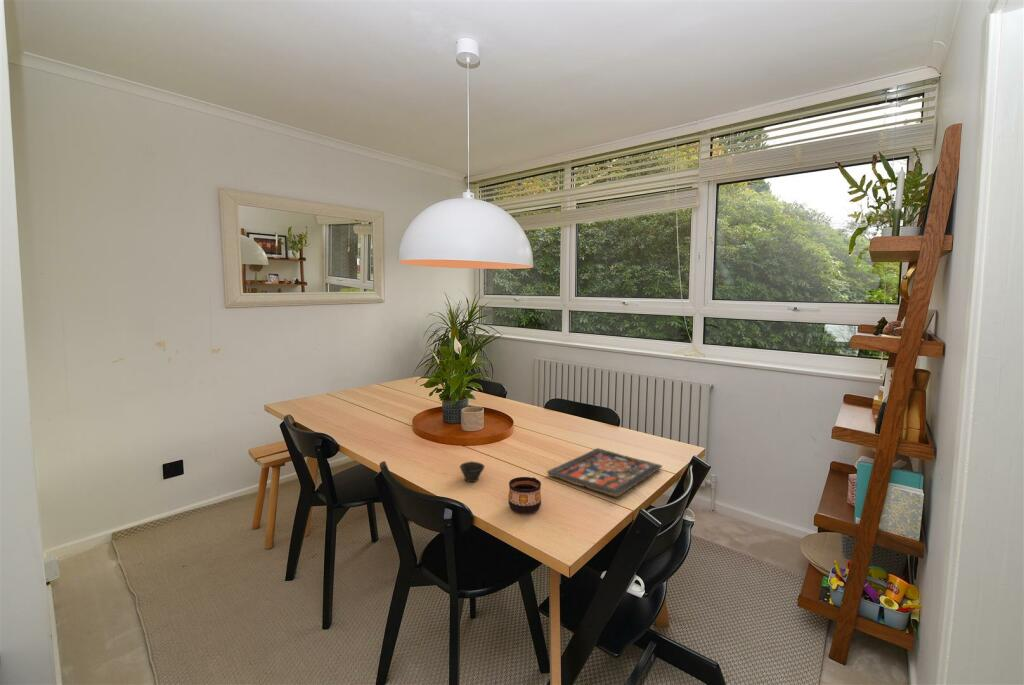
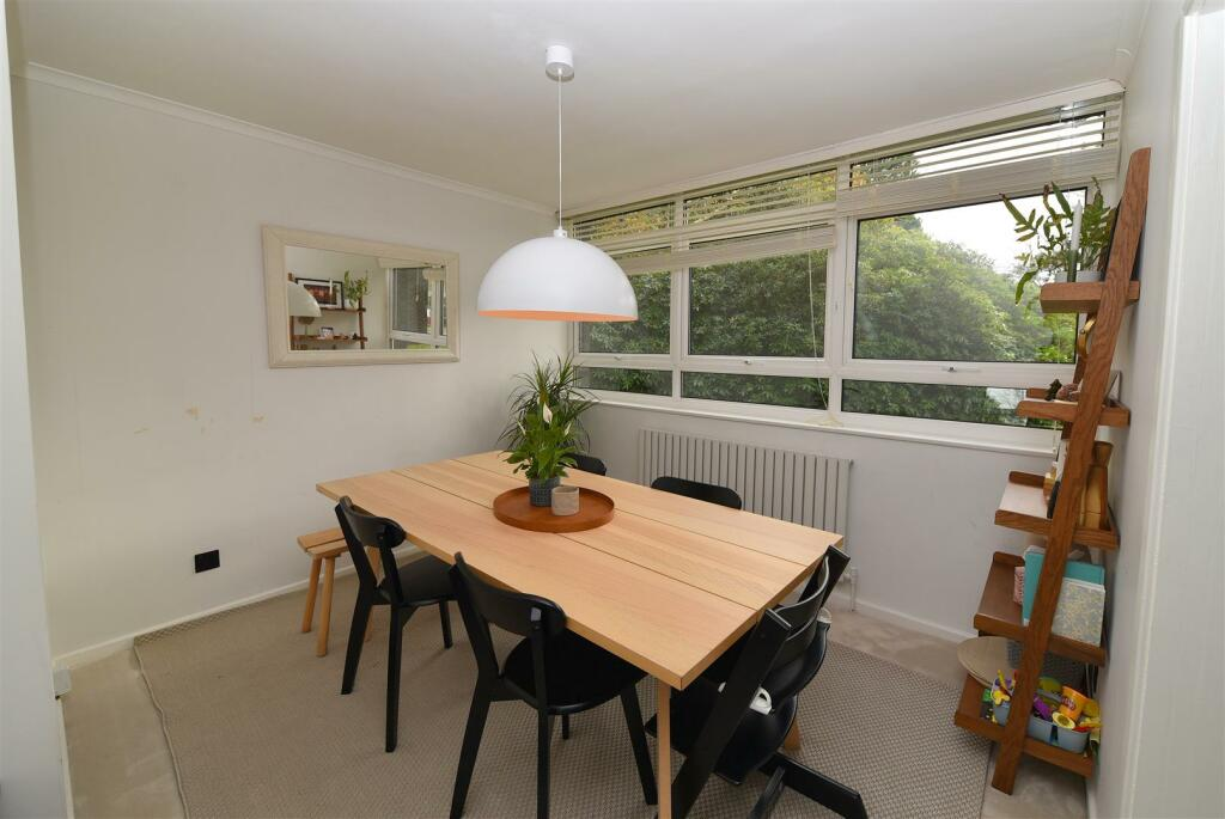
- cup [459,461,486,483]
- cup [507,476,542,515]
- board game [546,447,663,498]
